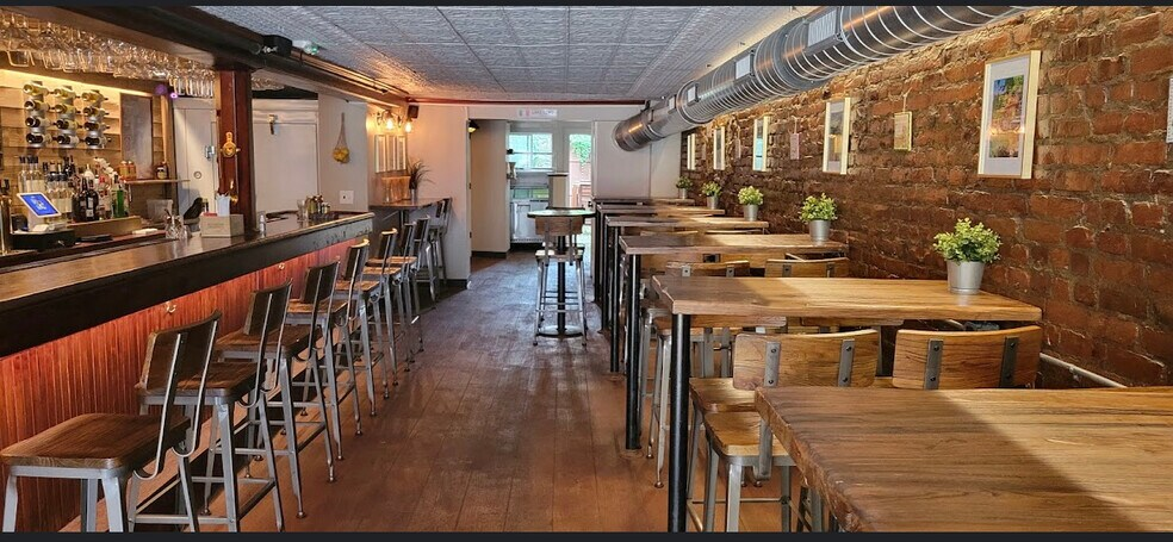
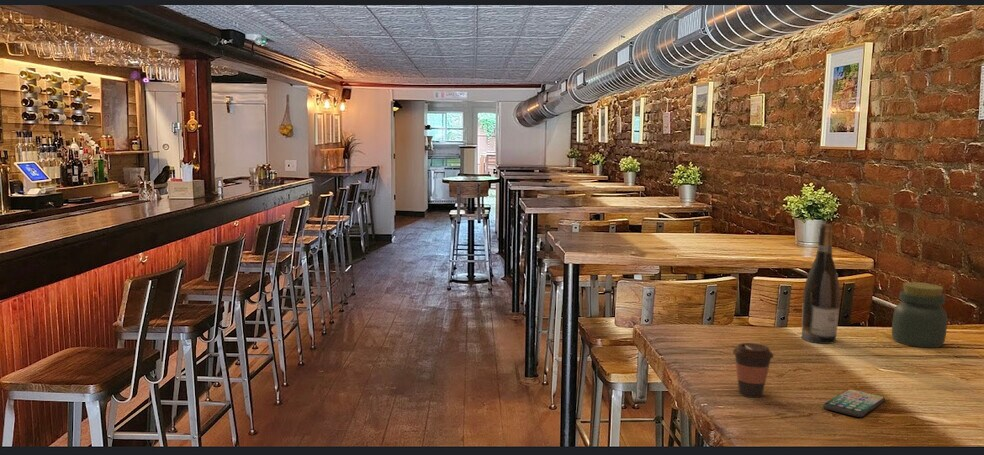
+ wine bottle [801,223,841,345]
+ smartphone [822,388,886,418]
+ jar [891,281,948,349]
+ coffee cup [732,342,775,399]
